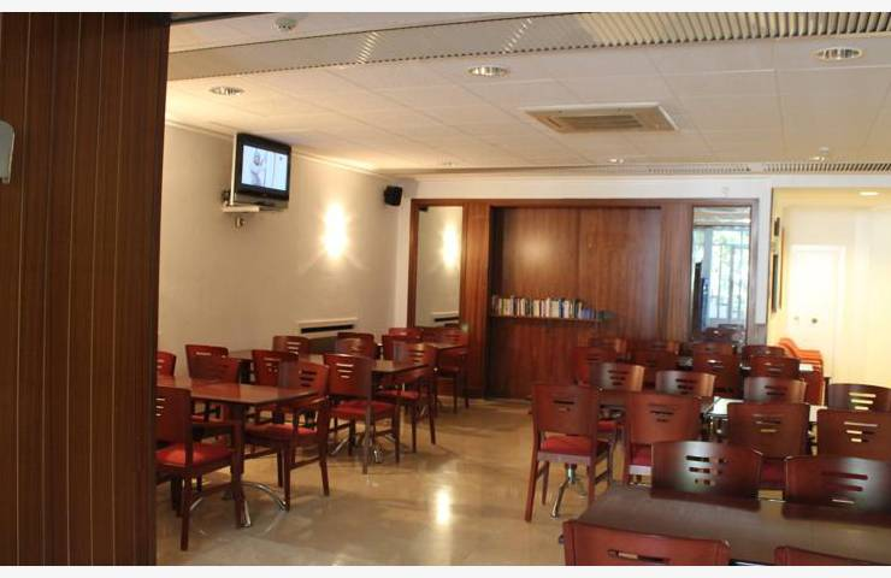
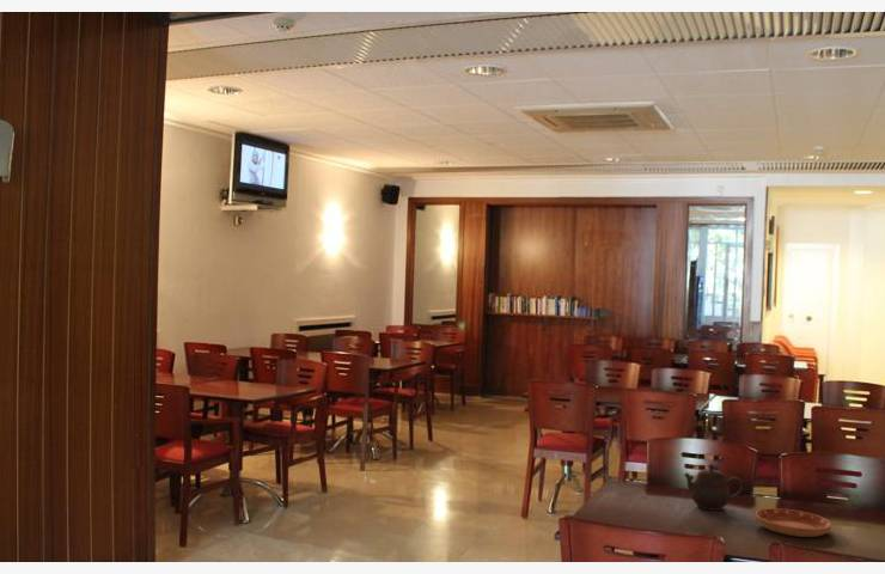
+ teapot [683,463,744,512]
+ saucer [755,507,832,538]
